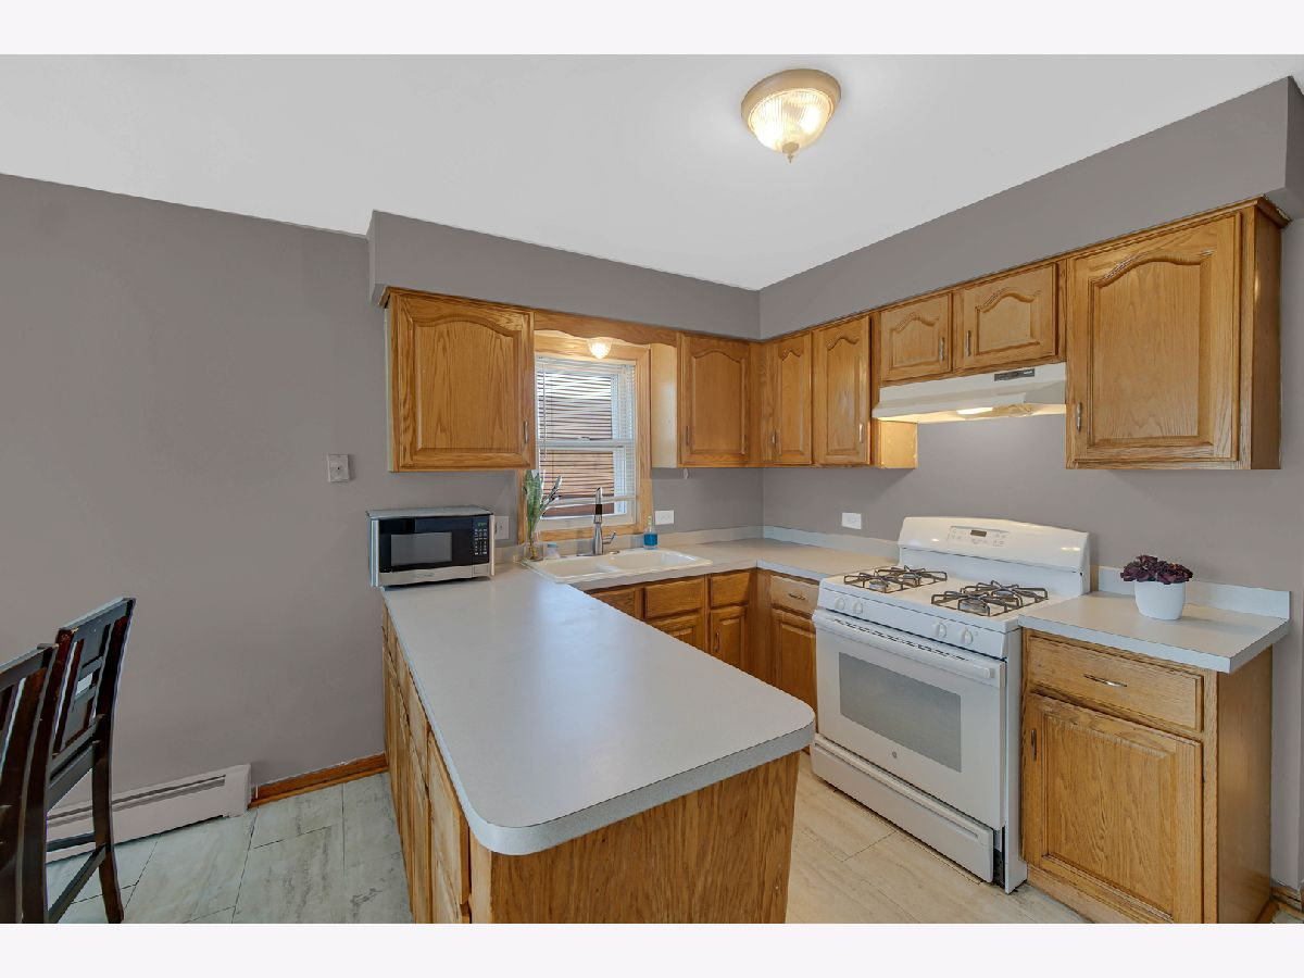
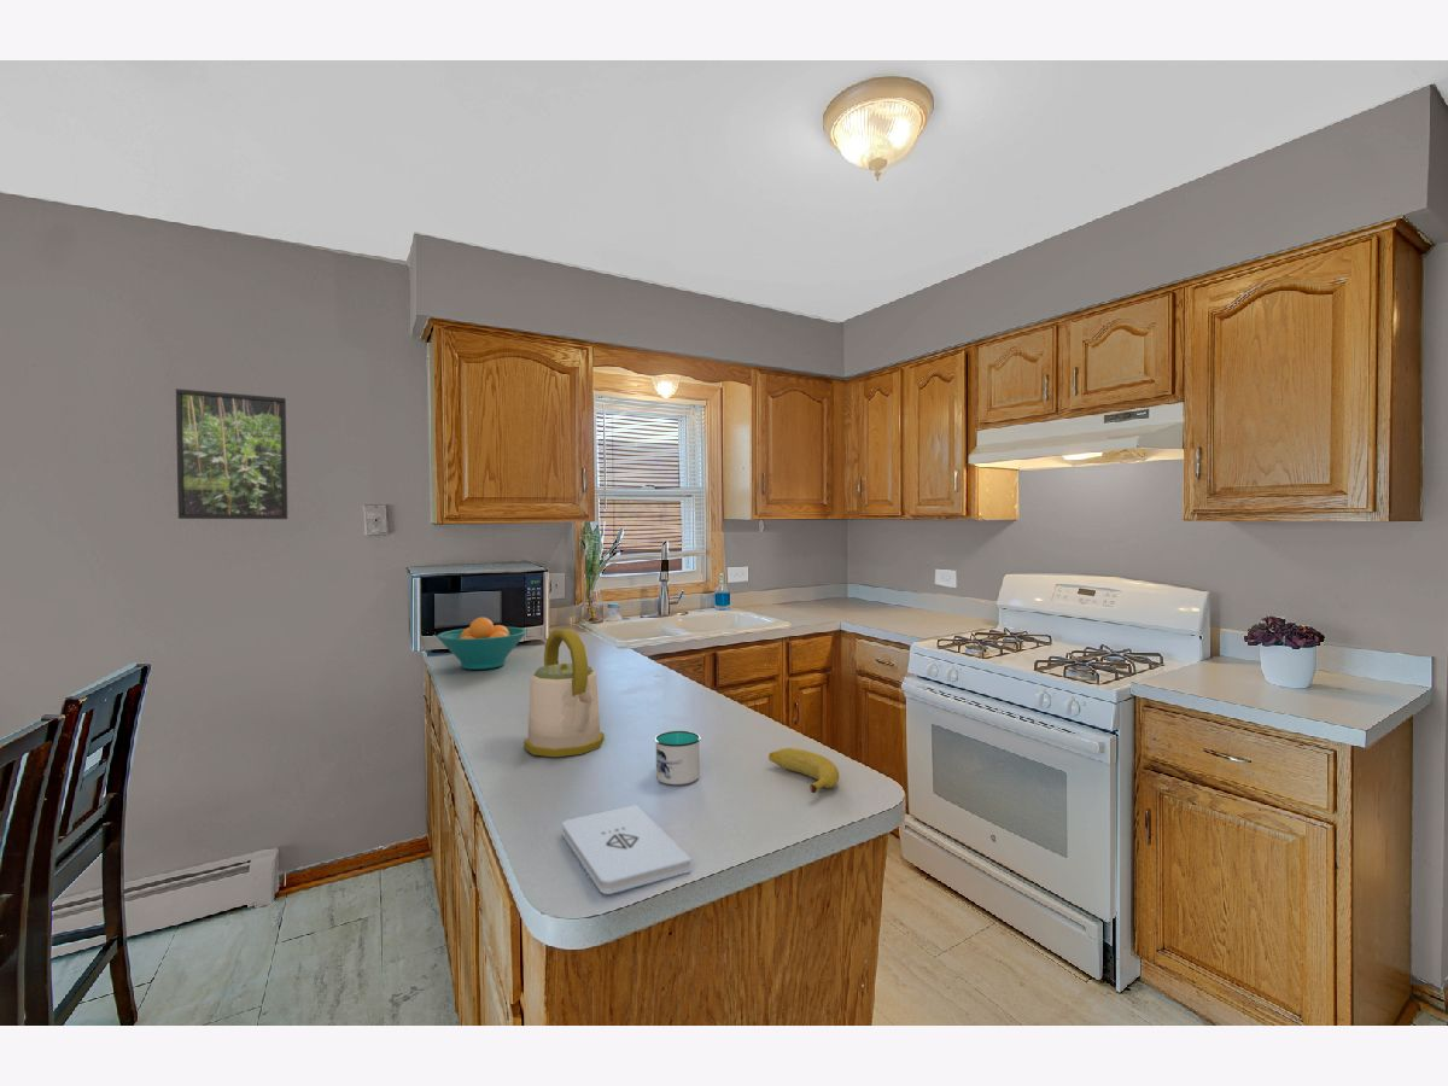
+ kettle [522,627,605,758]
+ banana [767,747,840,794]
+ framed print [175,387,288,520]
+ notepad [561,804,693,895]
+ fruit bowl [436,617,527,671]
+ mug [653,730,702,786]
